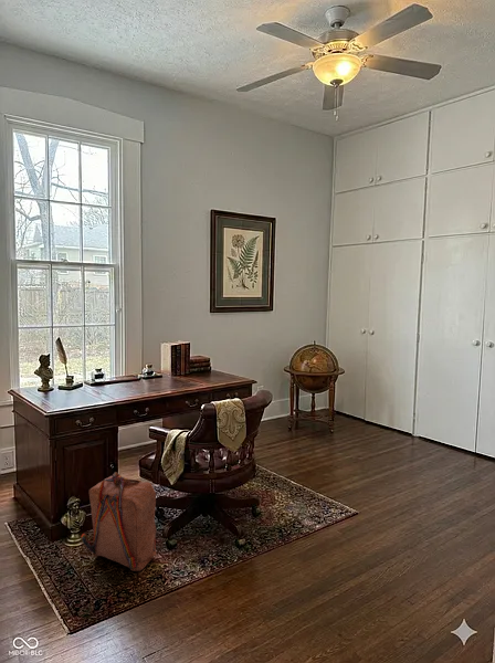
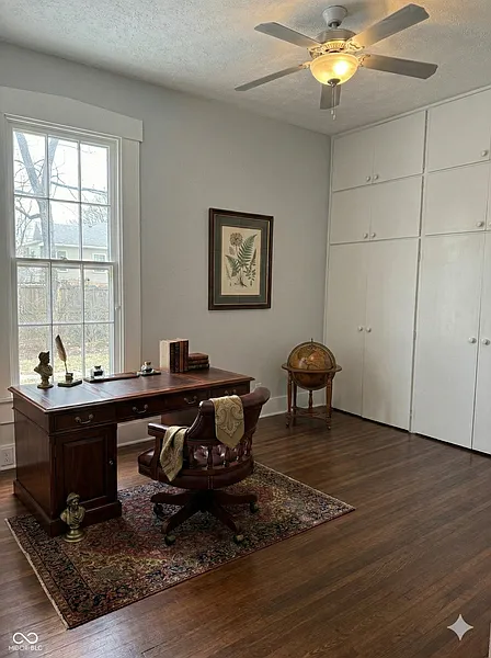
- backpack [80,471,158,572]
